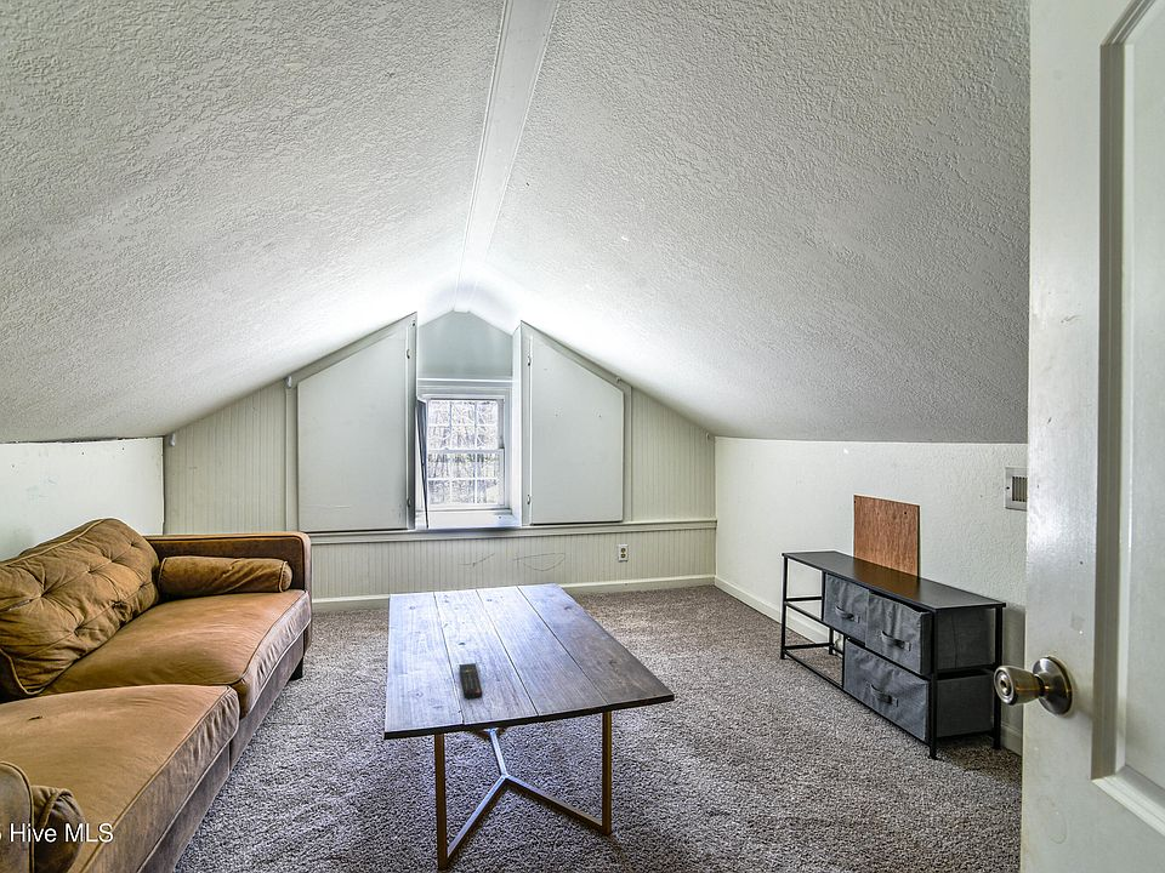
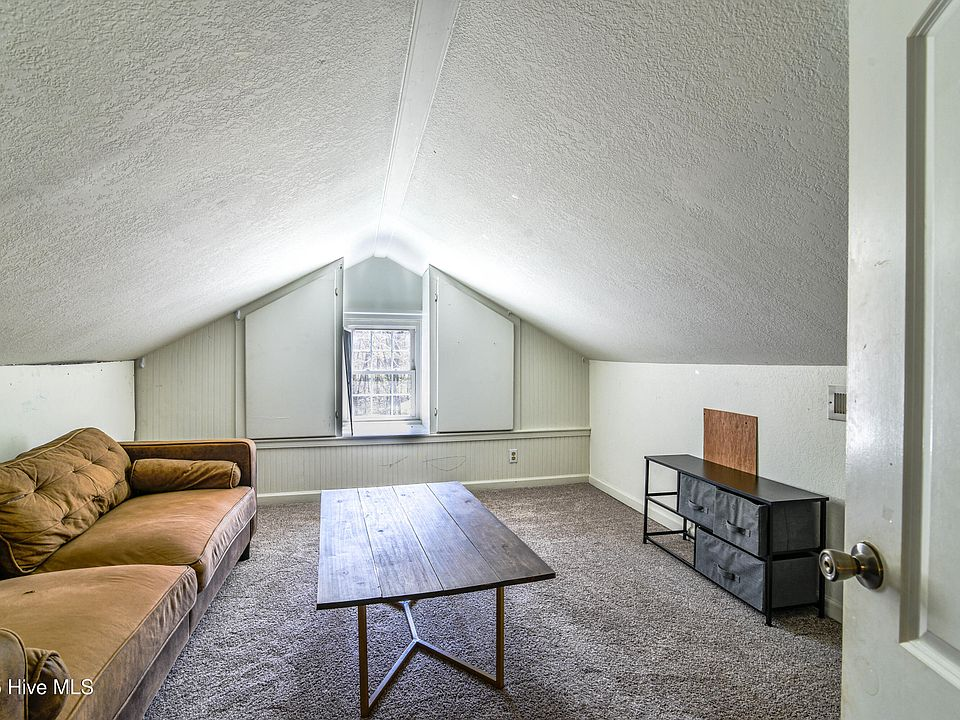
- remote control [458,662,483,700]
